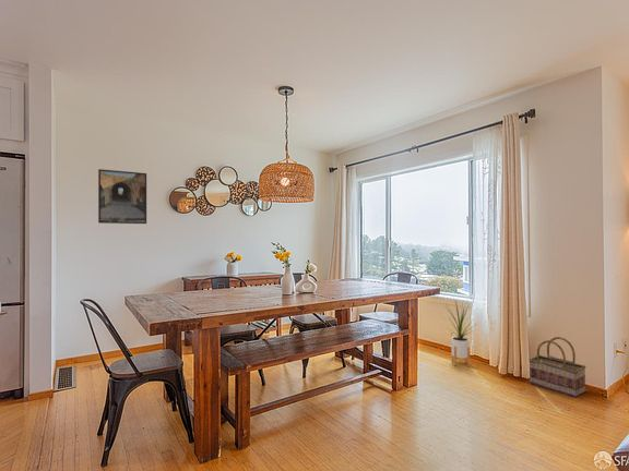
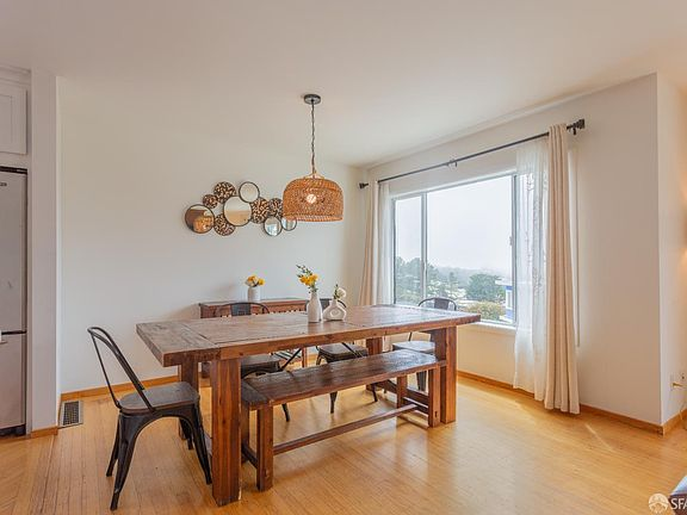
- basket [527,336,588,398]
- house plant [440,298,477,367]
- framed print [97,168,147,225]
